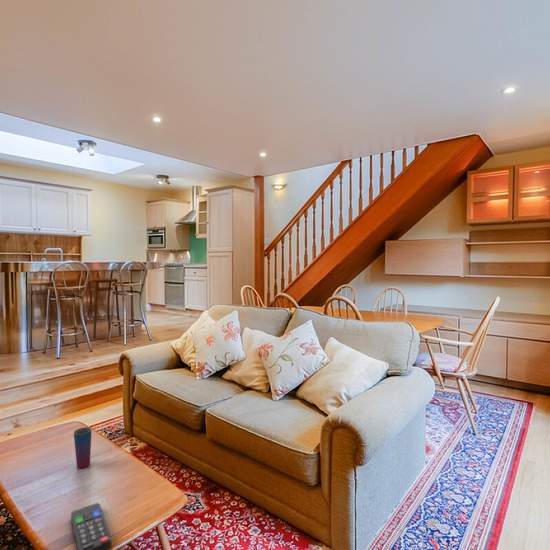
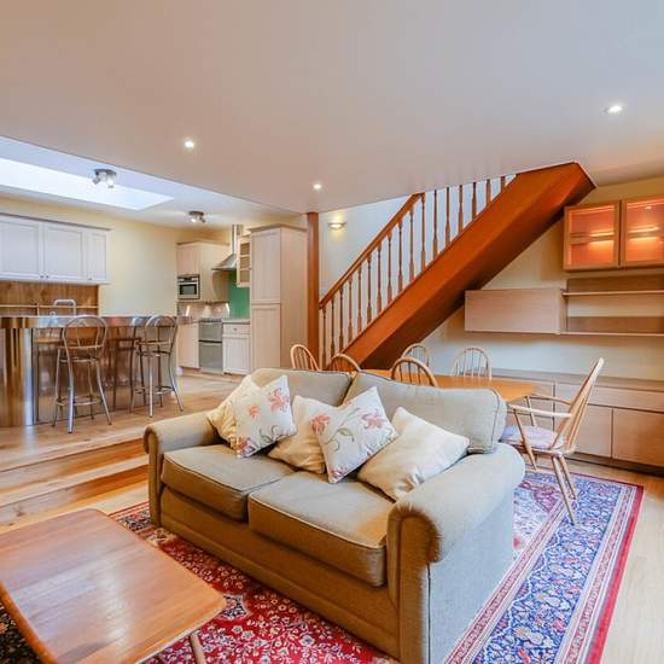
- remote control [70,502,113,550]
- cup [73,426,93,469]
